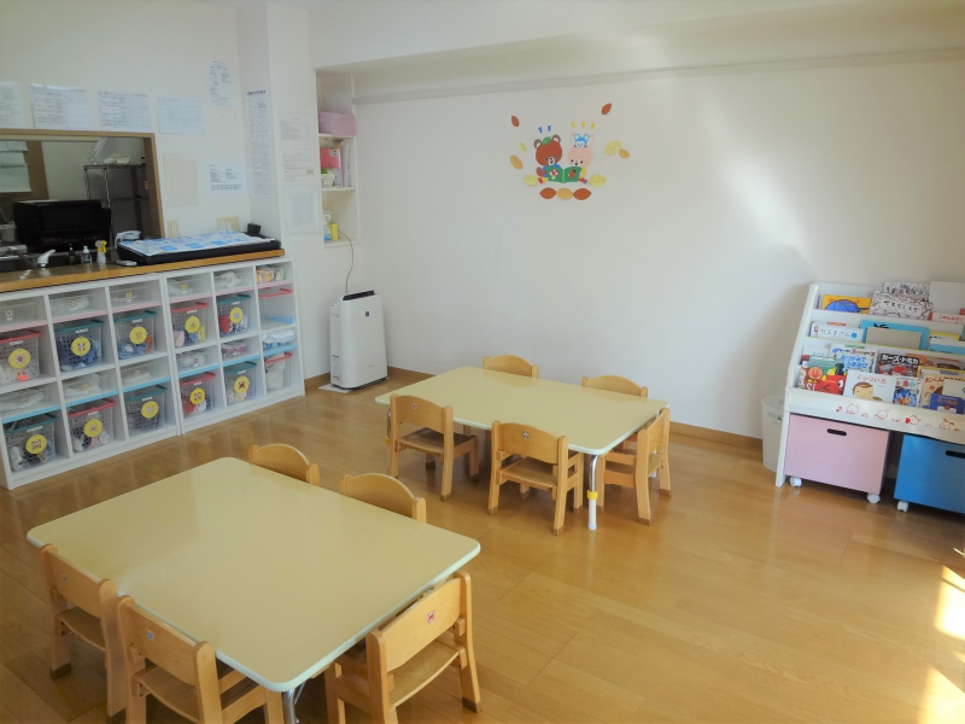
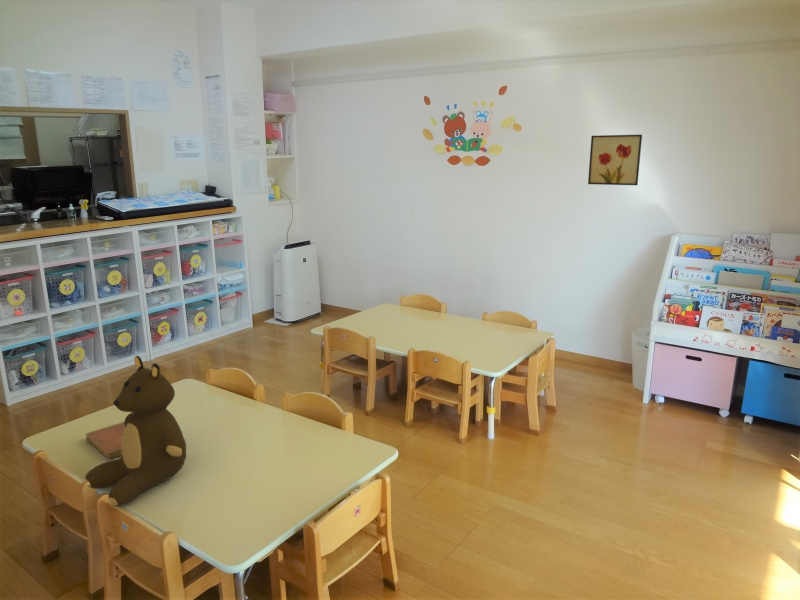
+ teddy bear [84,355,187,508]
+ wall art [587,134,643,186]
+ notebook [84,421,125,460]
